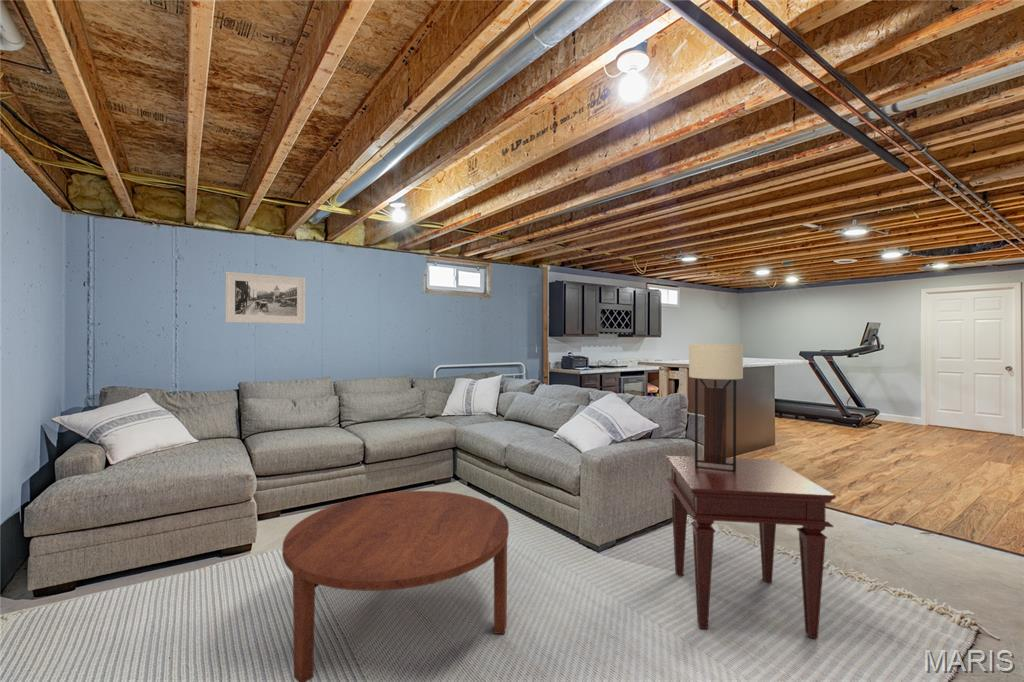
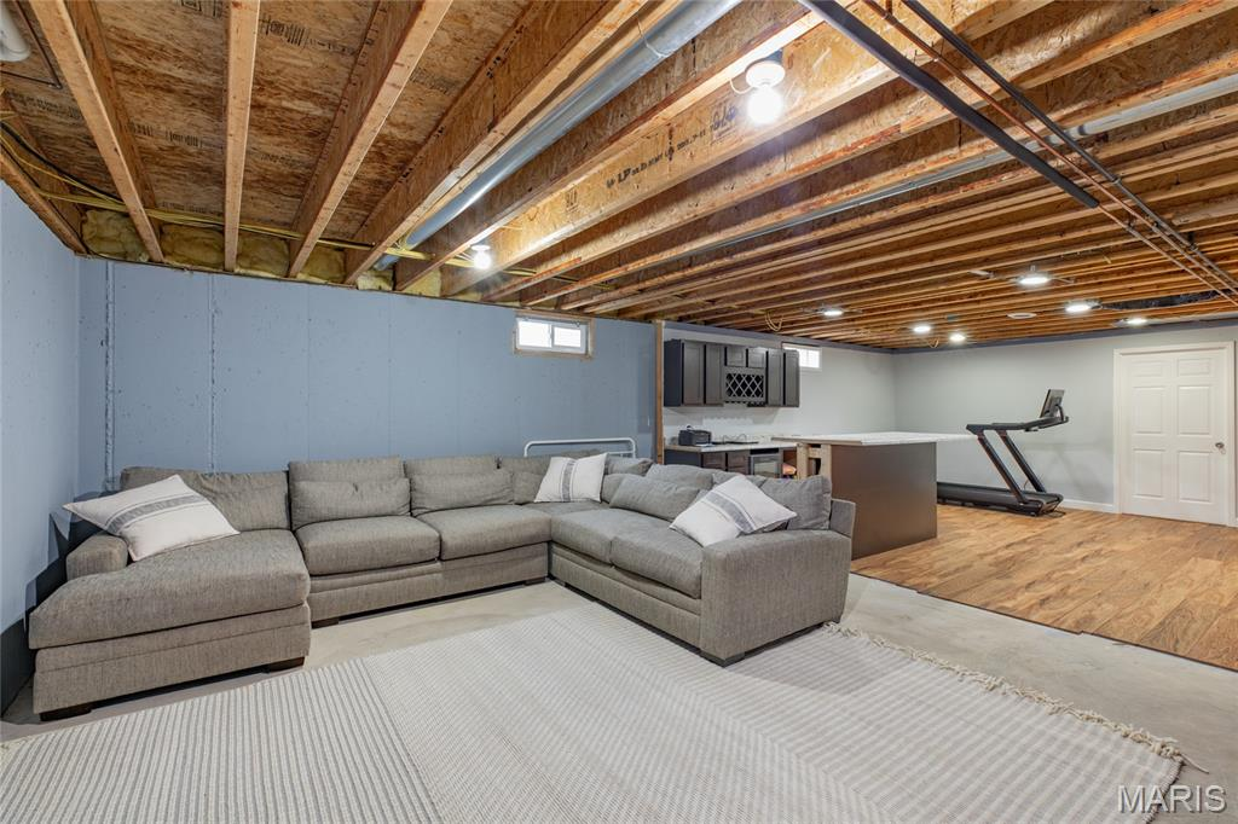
- side table [664,455,837,639]
- wall sconce [688,343,744,472]
- coffee table [282,490,510,682]
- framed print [224,271,306,325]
